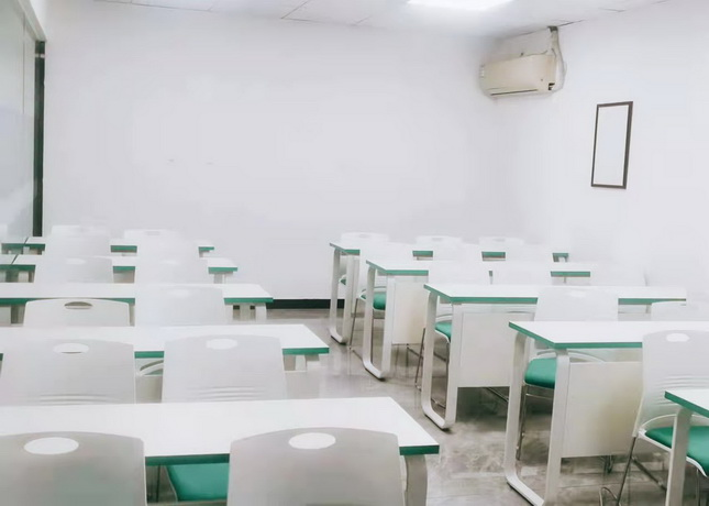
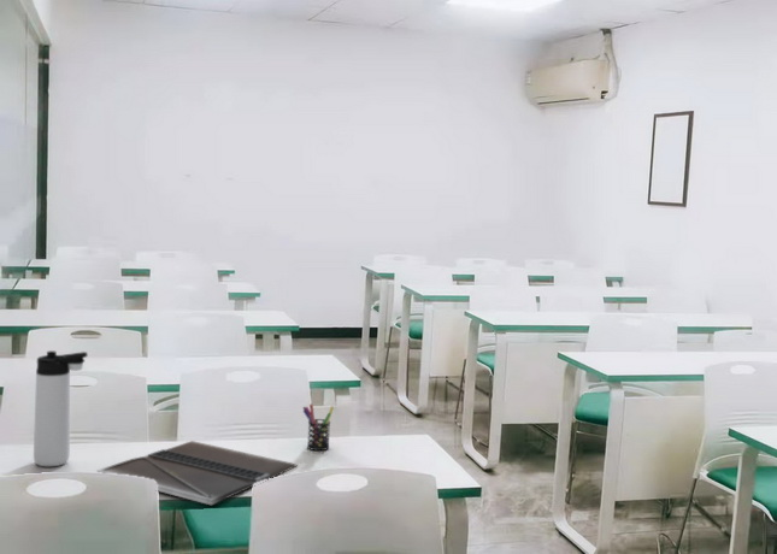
+ laptop [95,440,299,506]
+ thermos bottle [33,349,89,467]
+ pen holder [301,403,335,452]
